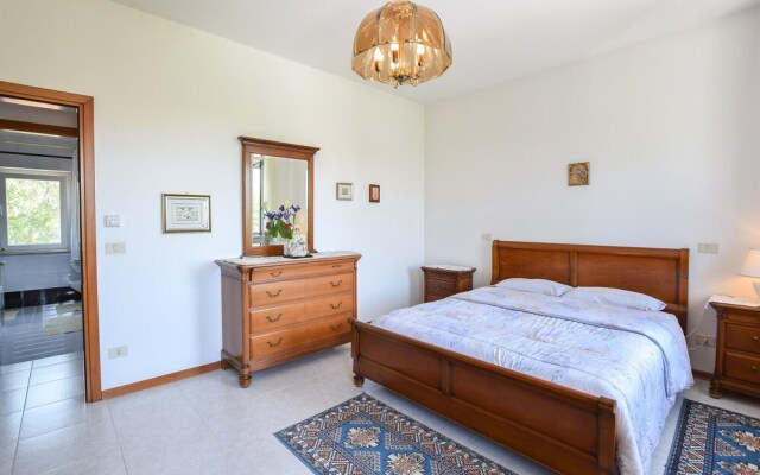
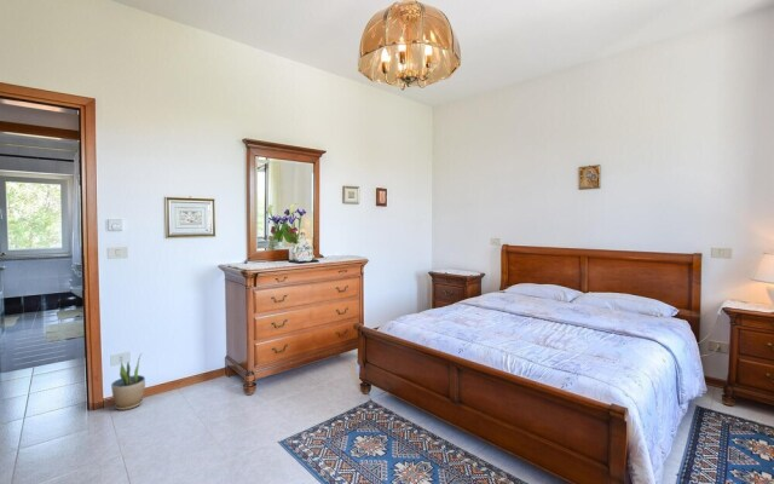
+ potted plant [110,353,146,411]
